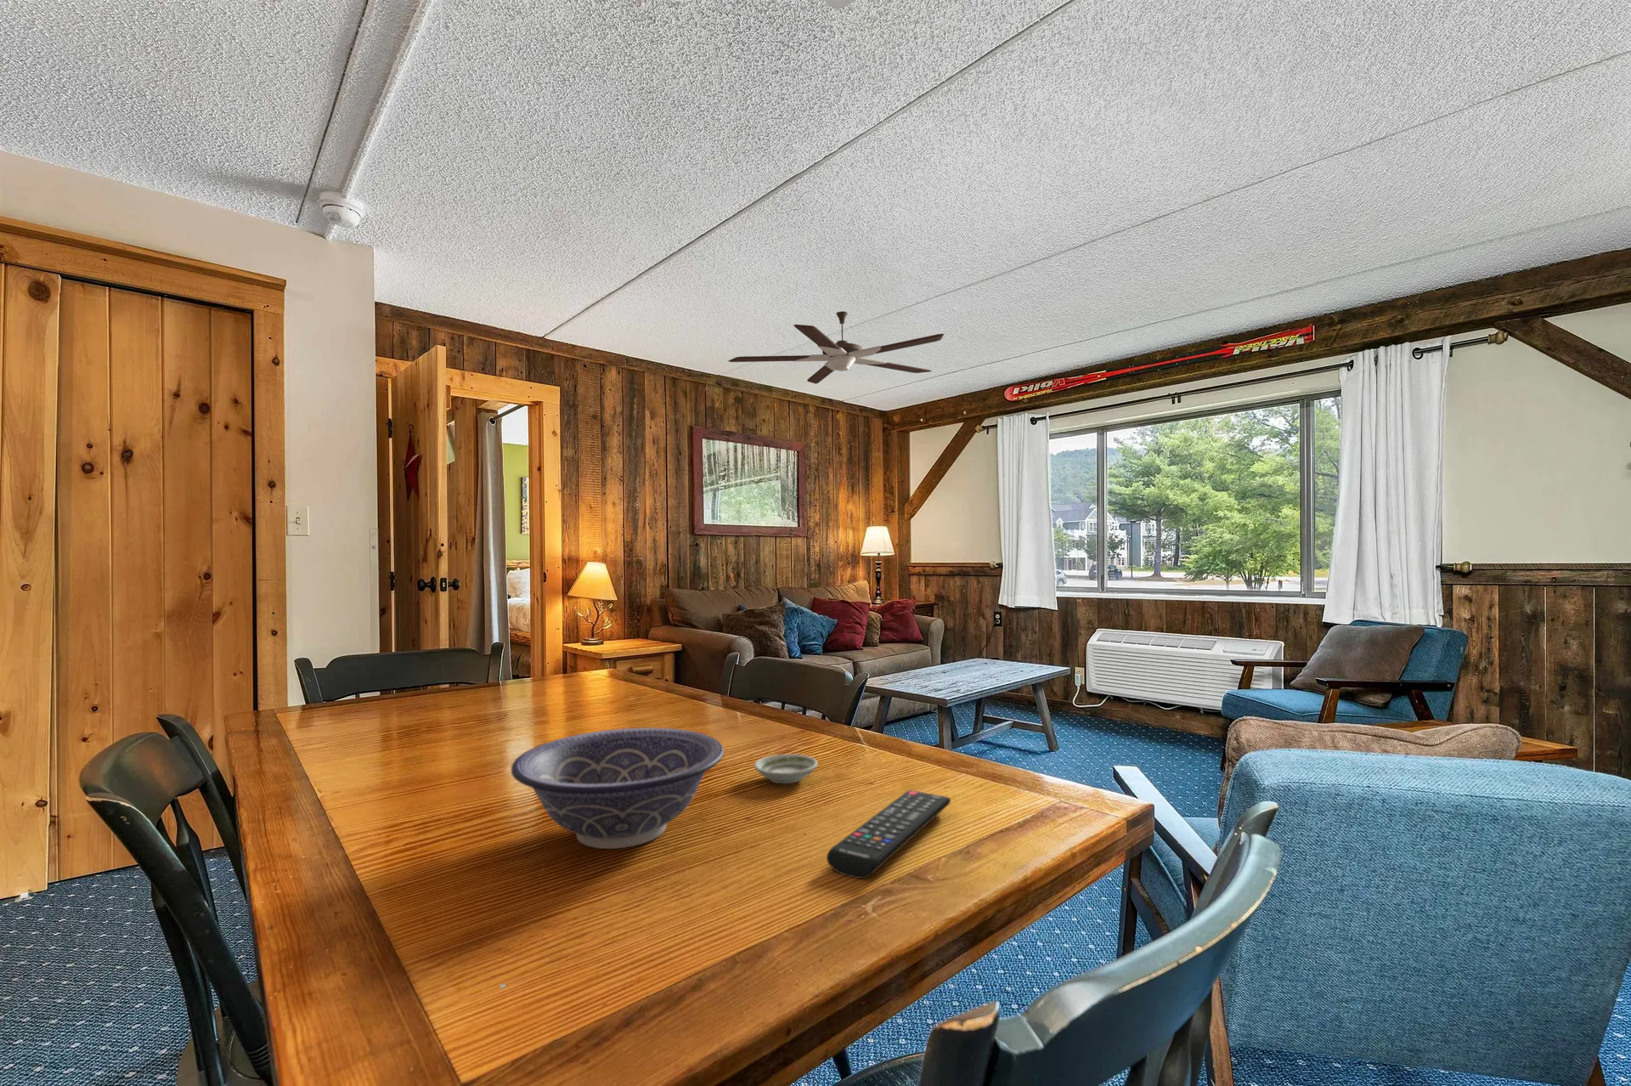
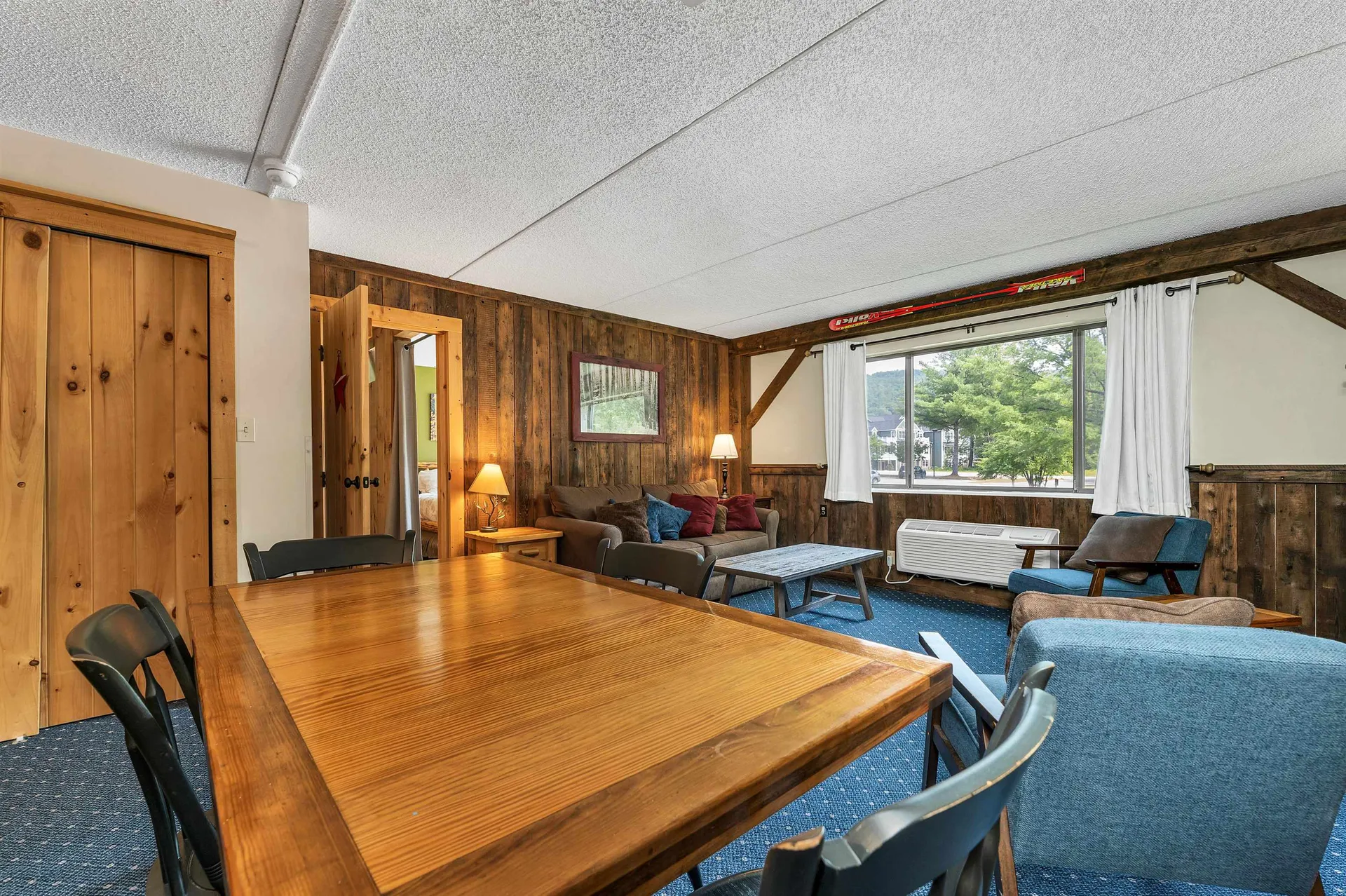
- decorative bowl [510,727,725,850]
- saucer [754,753,819,784]
- remote control [825,789,951,880]
- ceiling fan [728,310,945,385]
